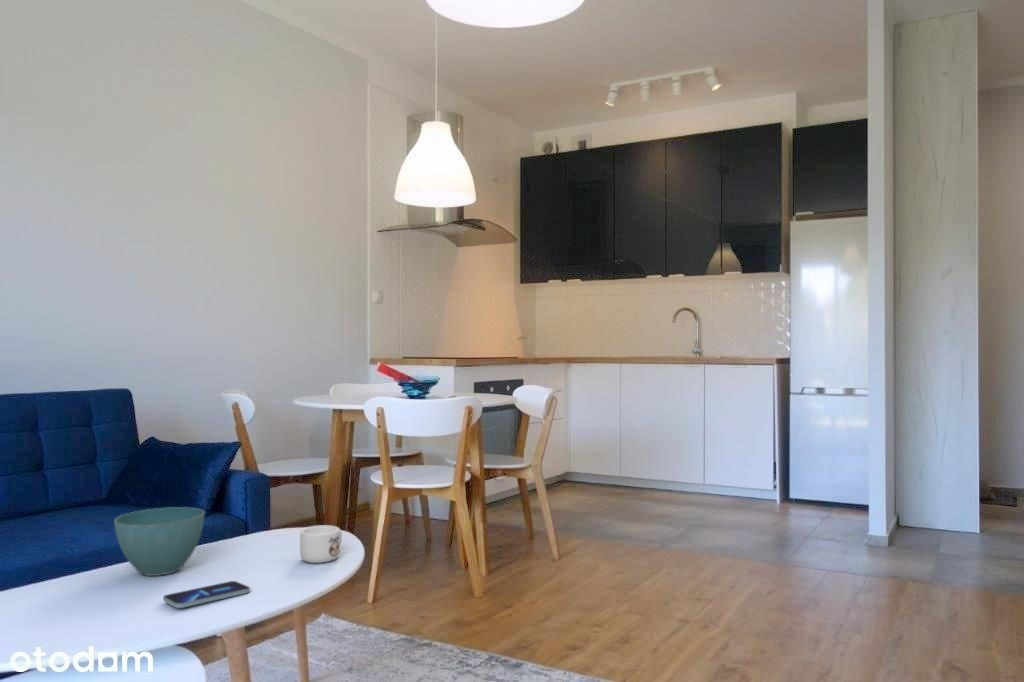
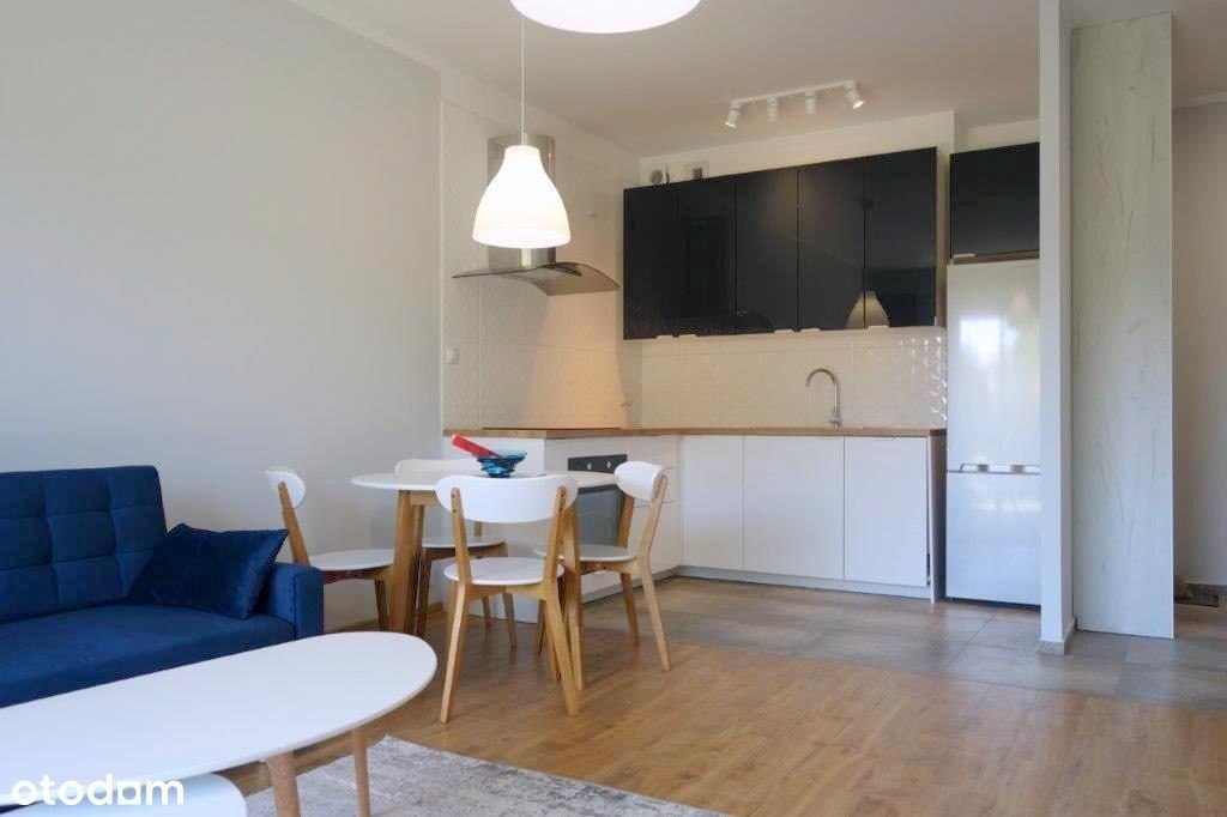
- mug [299,524,343,564]
- smartphone [162,580,251,609]
- plant pot [113,506,205,577]
